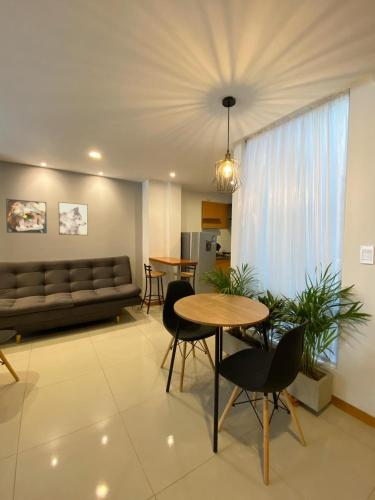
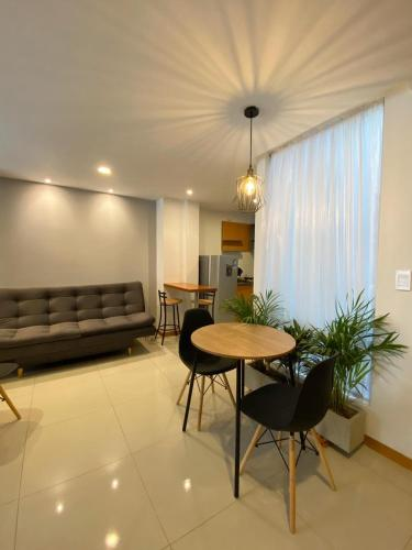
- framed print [5,198,48,234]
- wall art [58,201,89,236]
